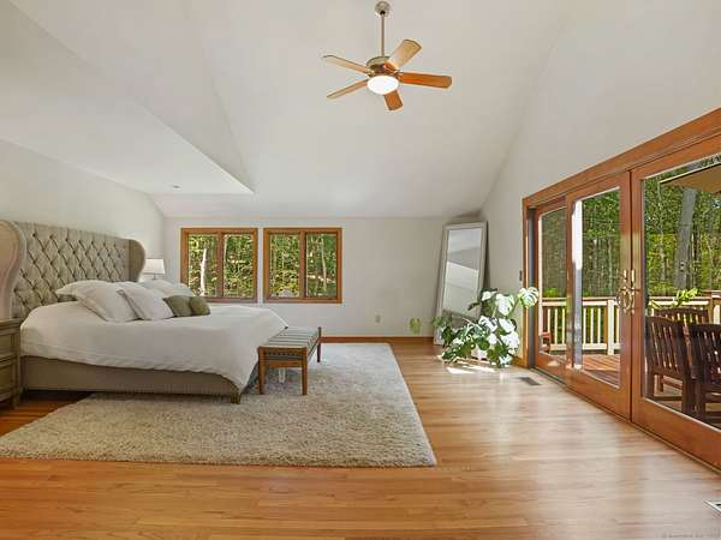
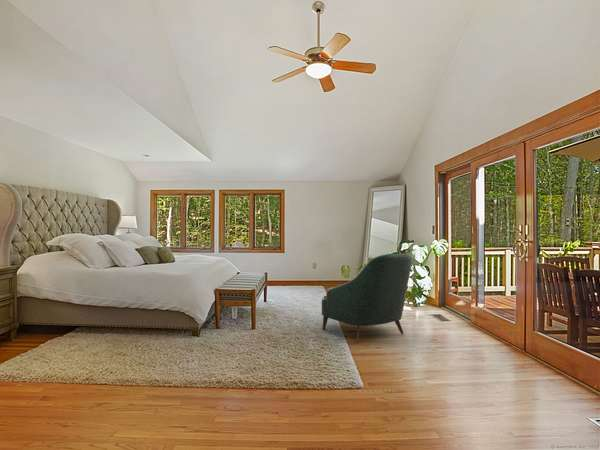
+ armchair [321,252,414,344]
